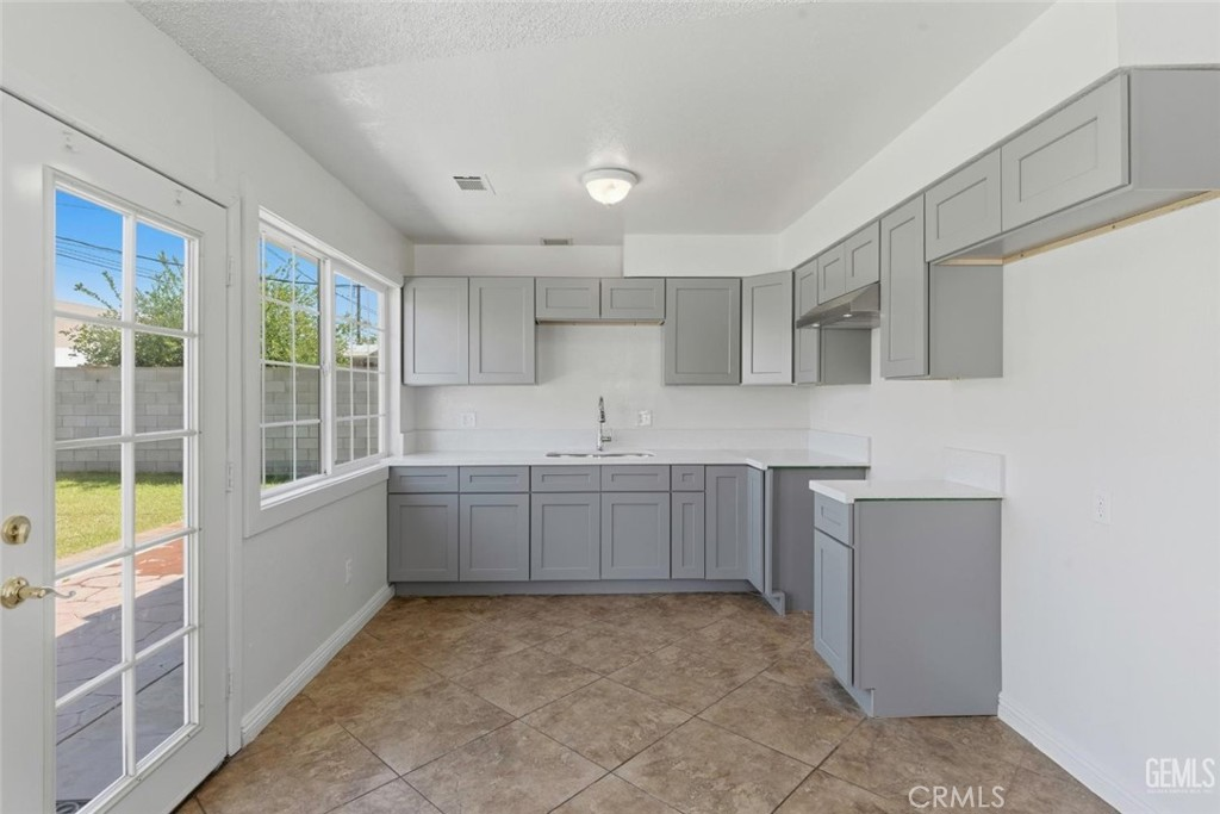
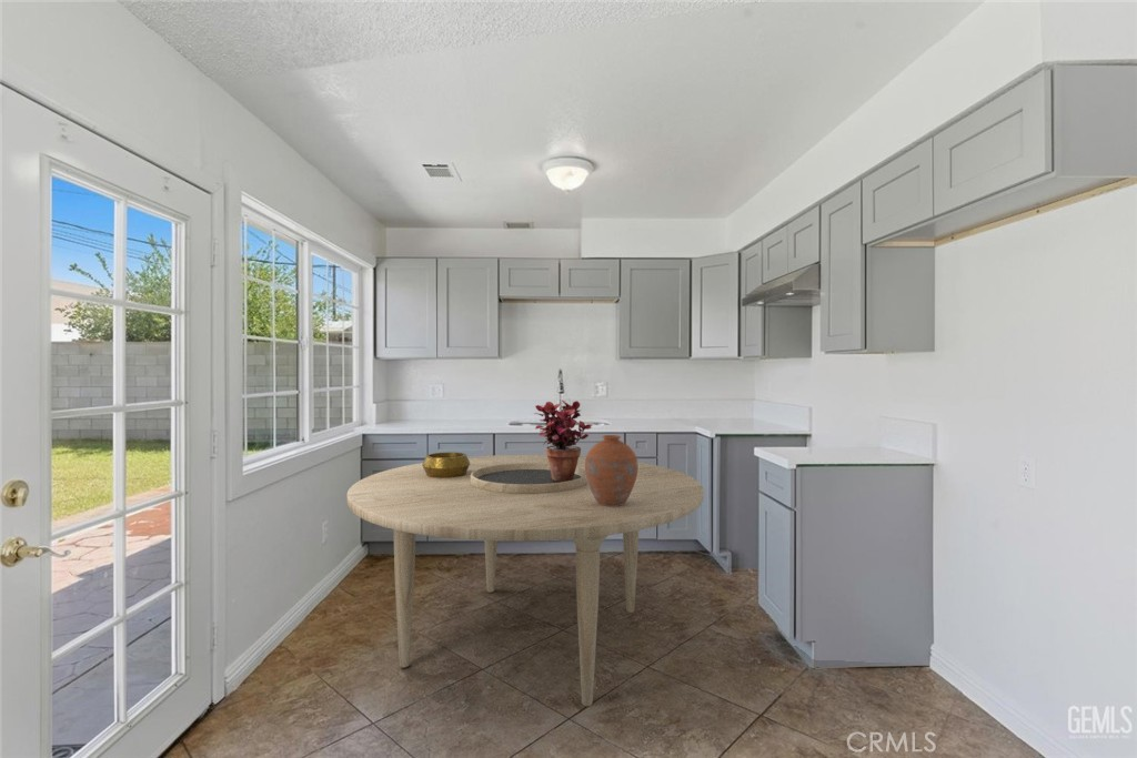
+ decorative bowl [422,451,470,478]
+ vase [585,434,638,506]
+ potted plant [533,400,593,482]
+ dining table [346,454,705,707]
